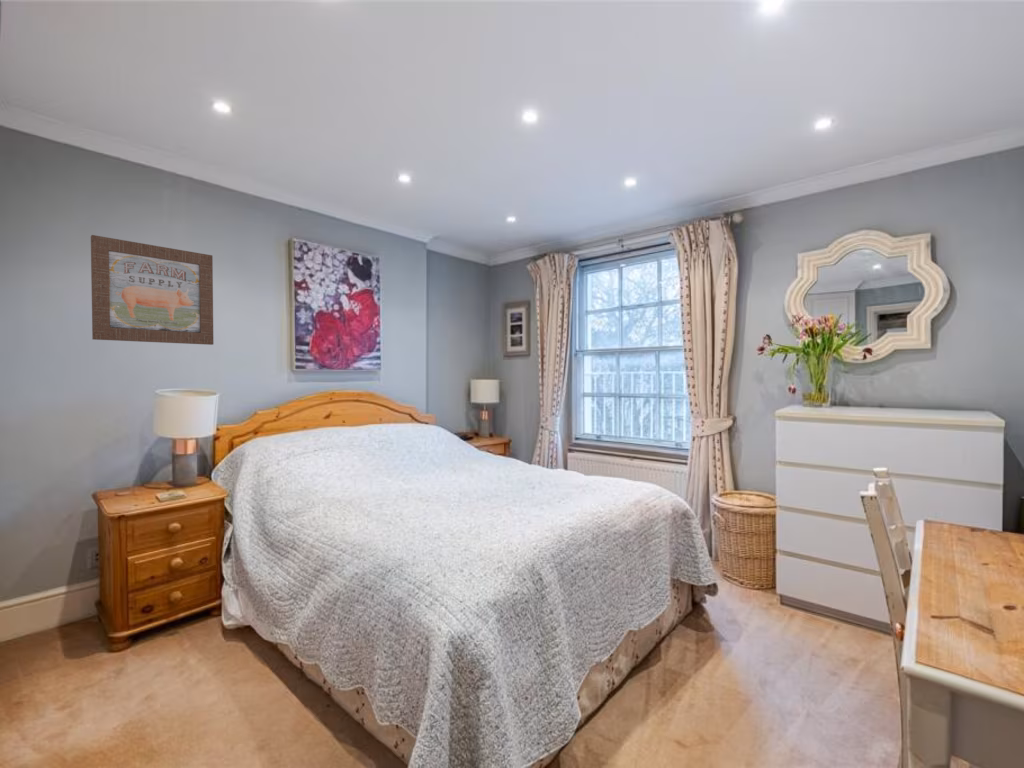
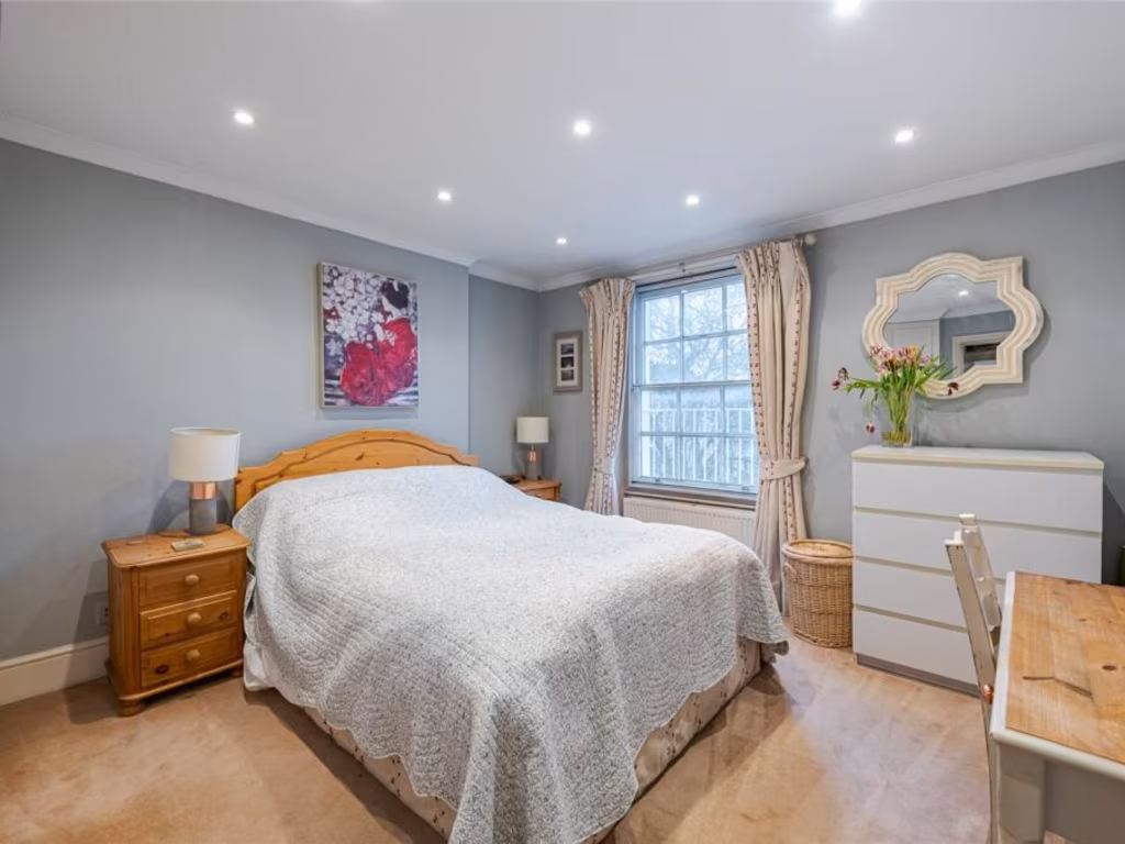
- wall art [90,234,214,346]
